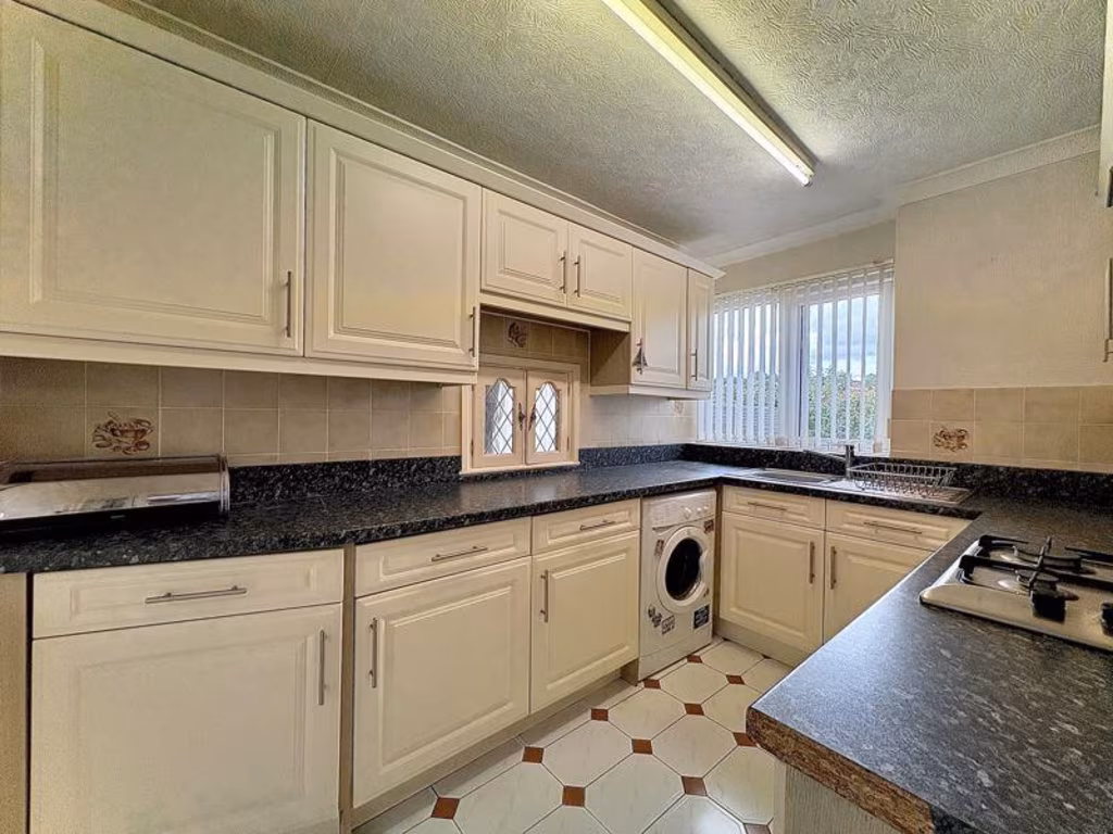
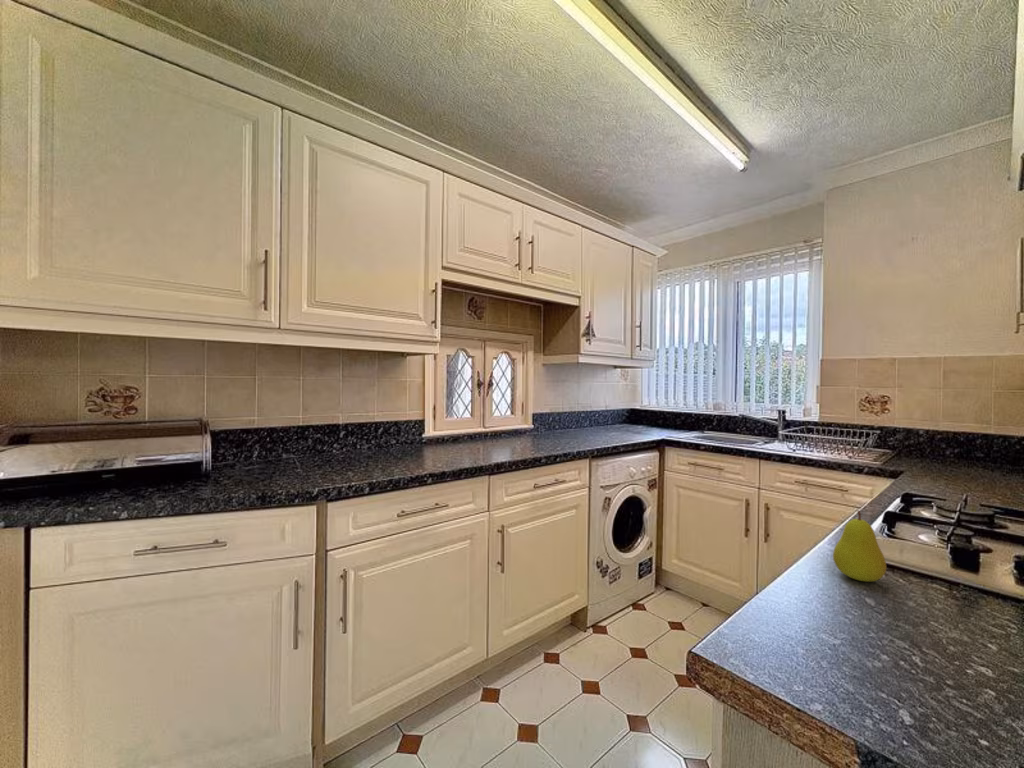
+ fruit [832,509,887,583]
